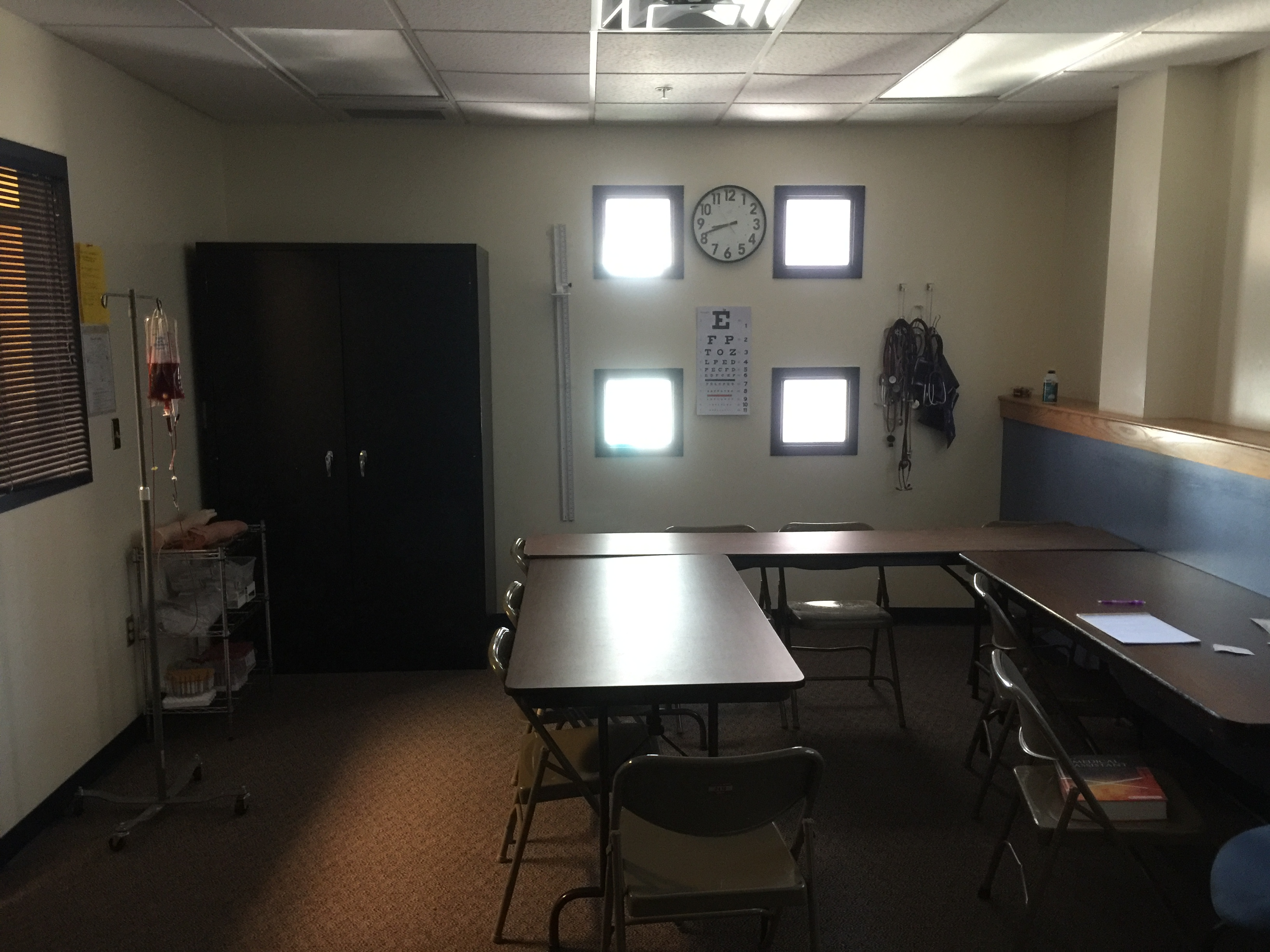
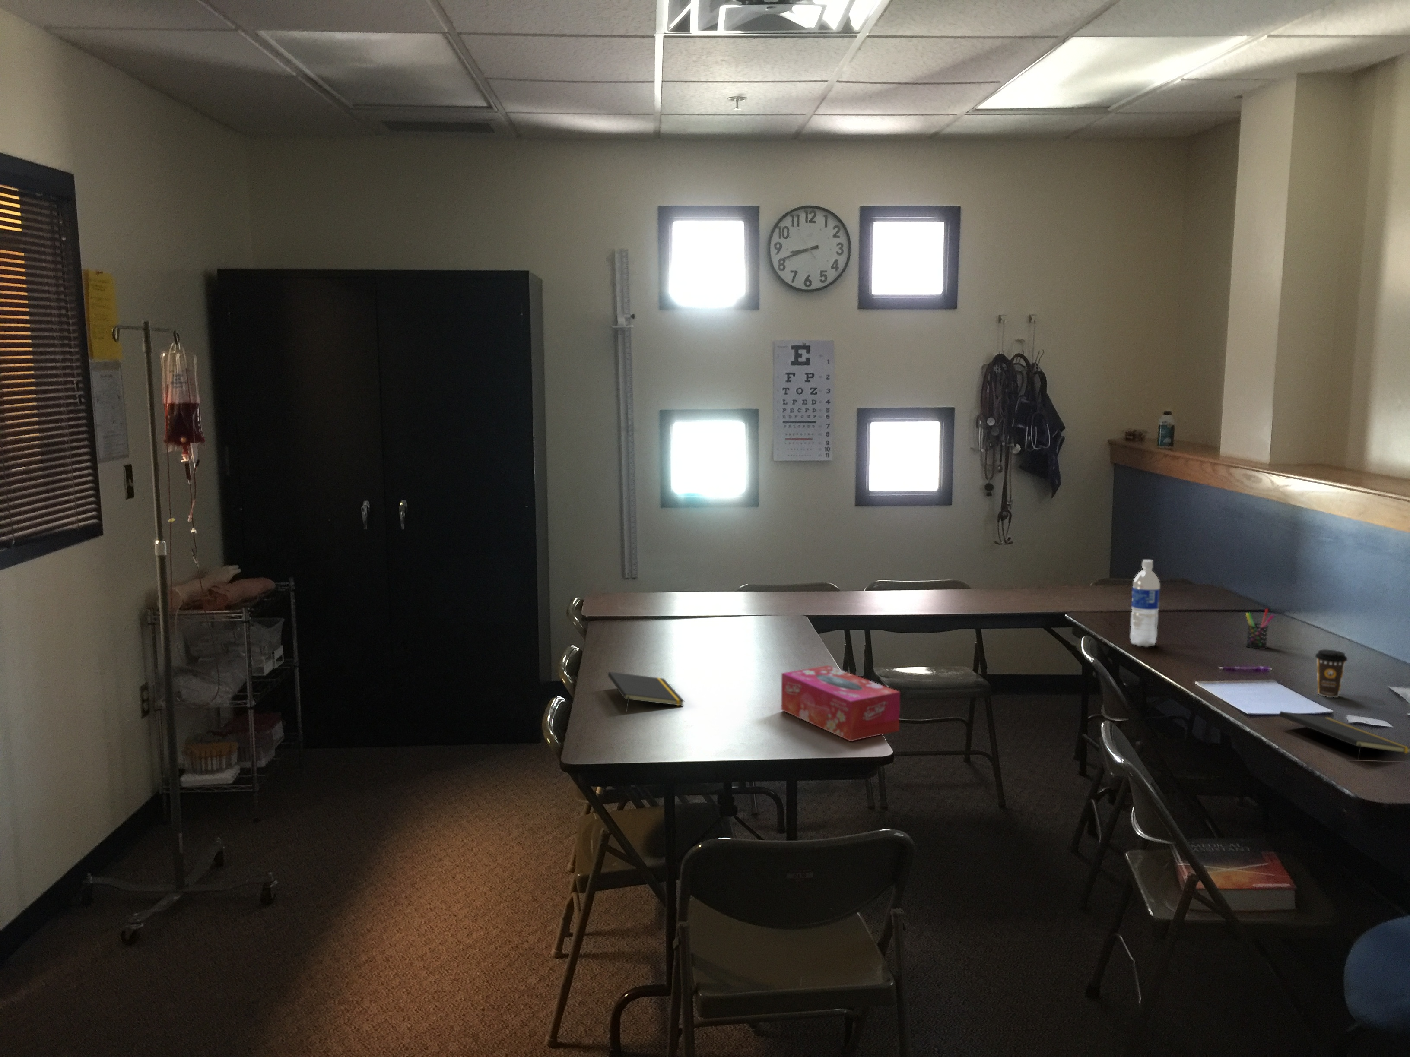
+ tissue box [780,665,900,742]
+ water bottle [1129,560,1160,647]
+ notepad [607,672,685,712]
+ pen holder [1246,608,1276,650]
+ coffee cup [1315,648,1348,697]
+ notepad [1279,711,1410,761]
